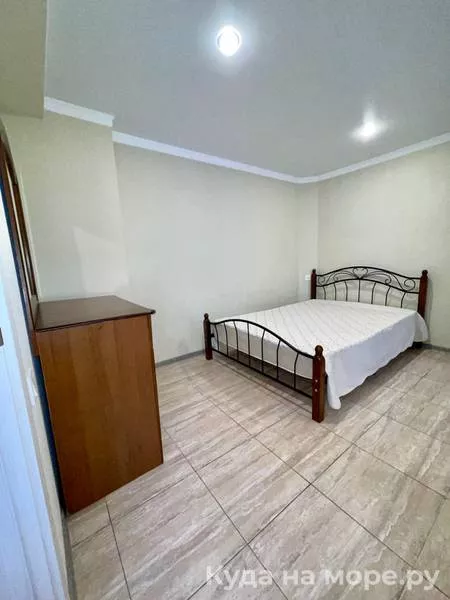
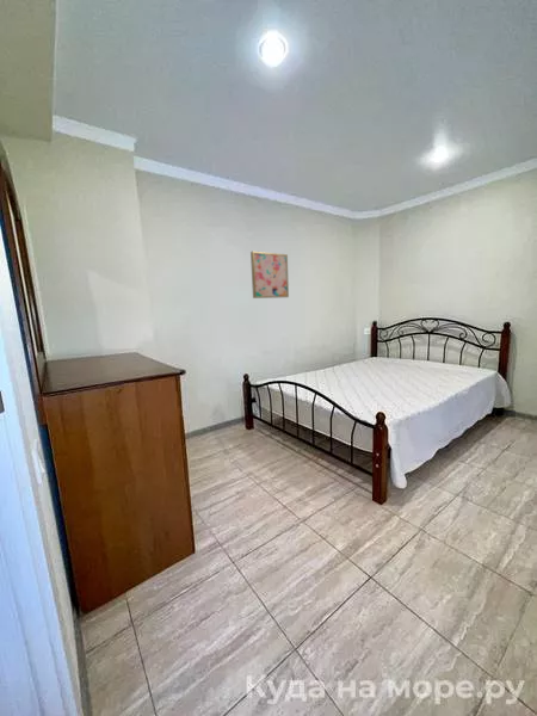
+ wall art [249,251,290,300]
